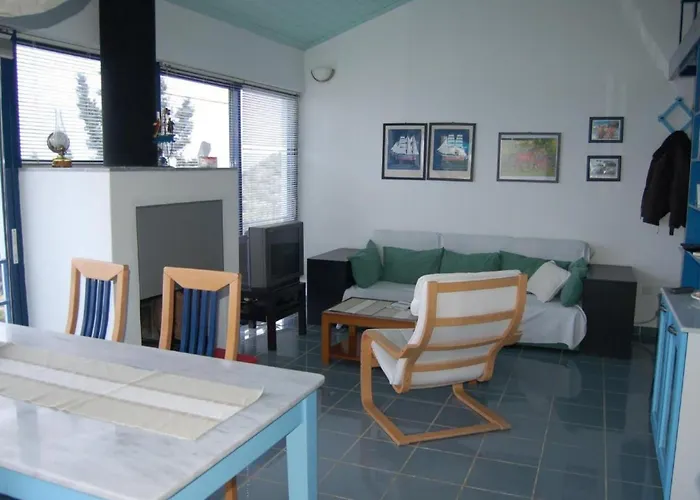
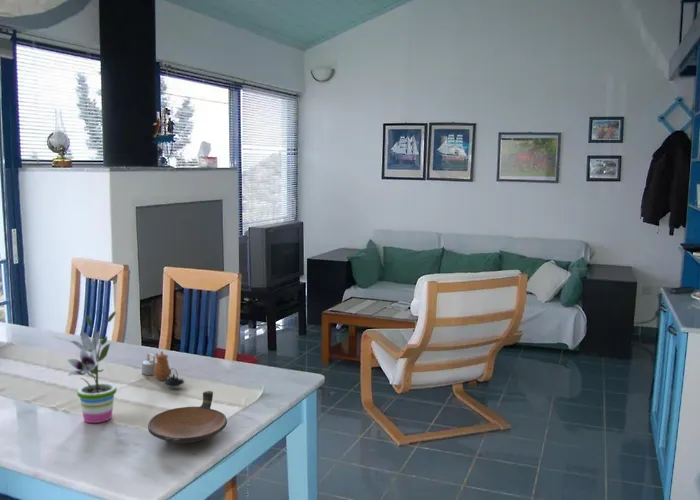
+ potted plant [66,311,118,424]
+ bowl [147,390,228,444]
+ teapot [141,350,185,388]
